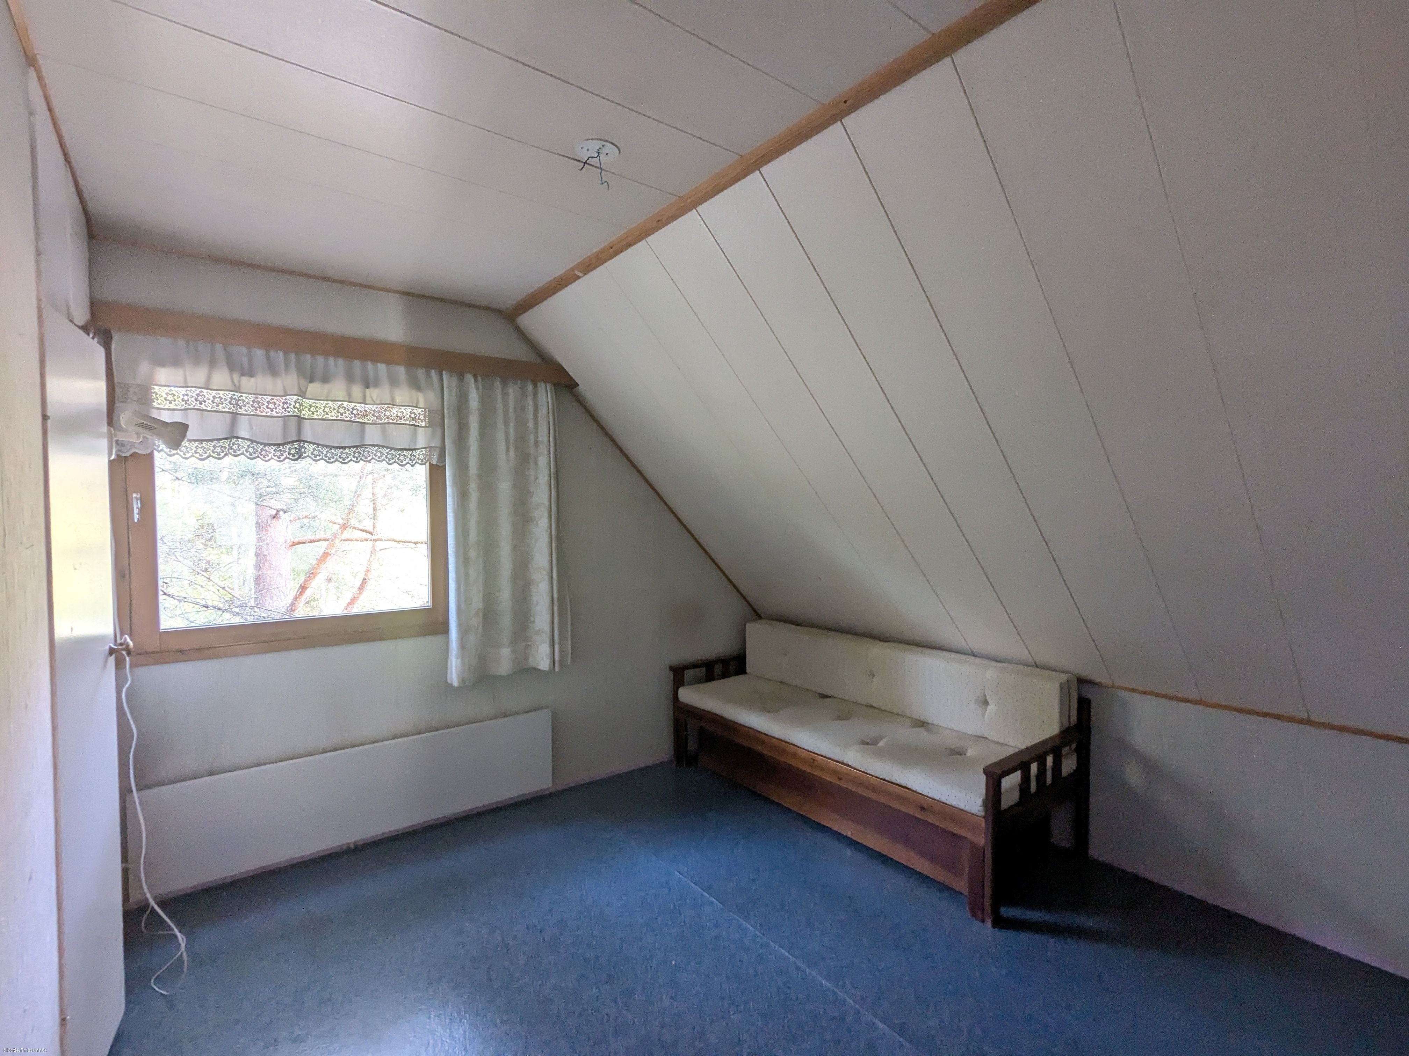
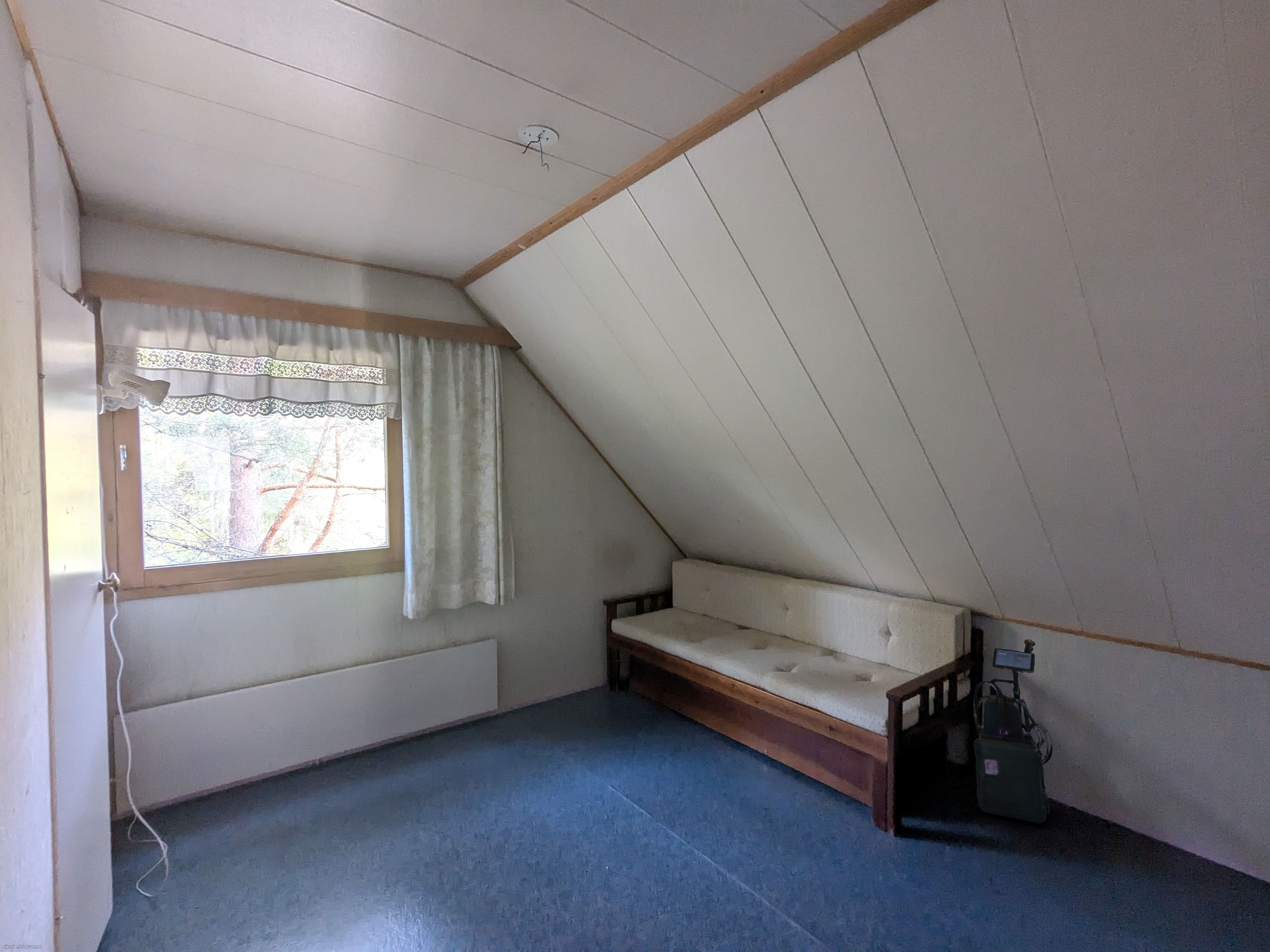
+ vacuum cleaner [973,639,1053,824]
